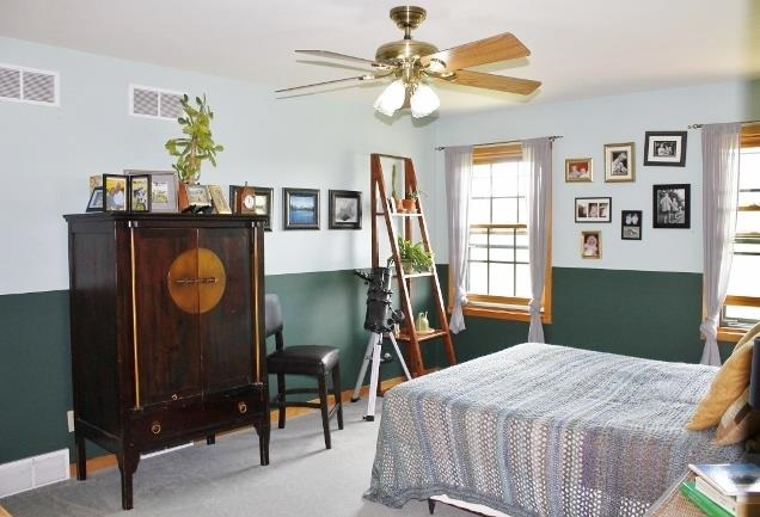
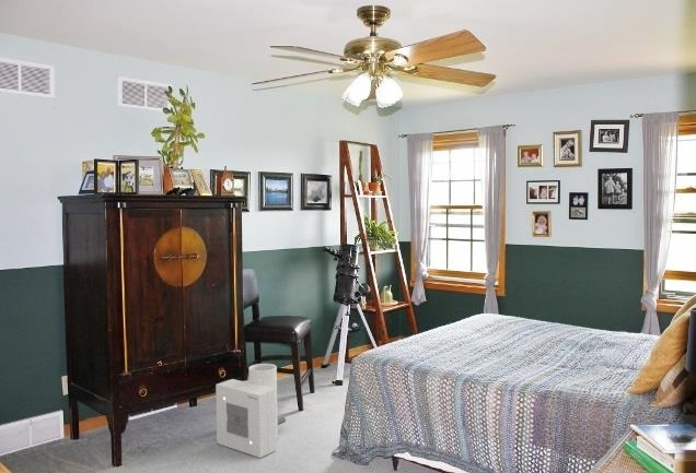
+ air purifier [214,363,287,459]
